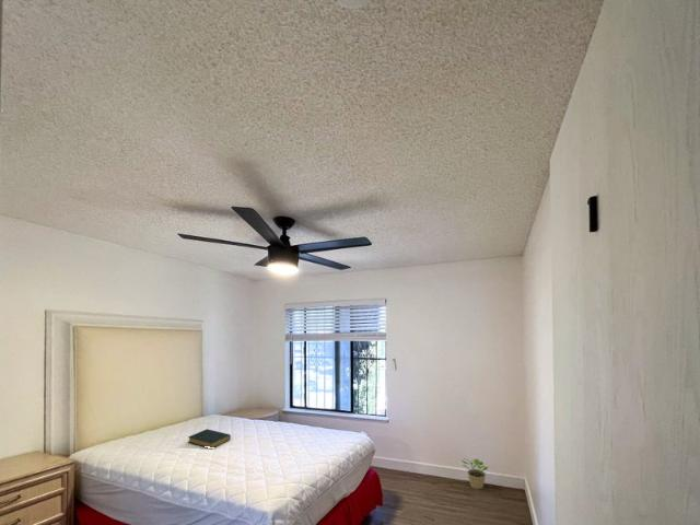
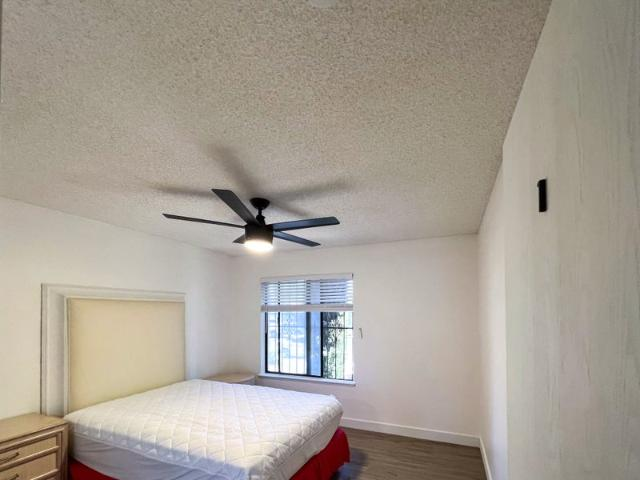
- potted plant [460,457,489,490]
- hardback book [187,428,232,448]
